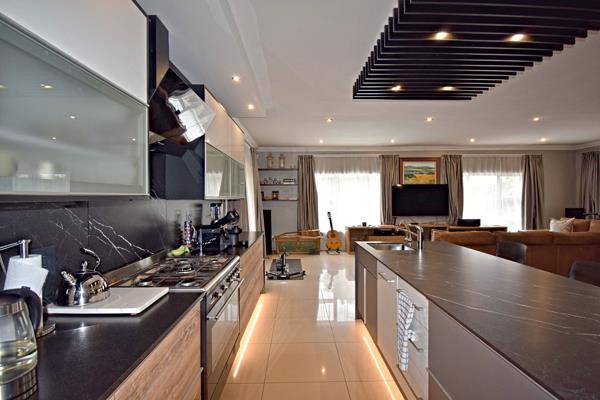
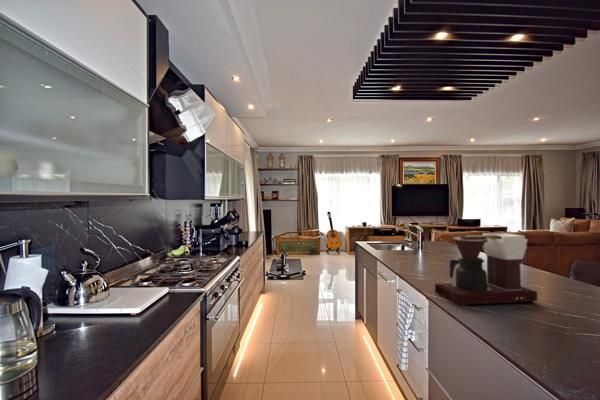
+ coffee maker [434,232,538,307]
